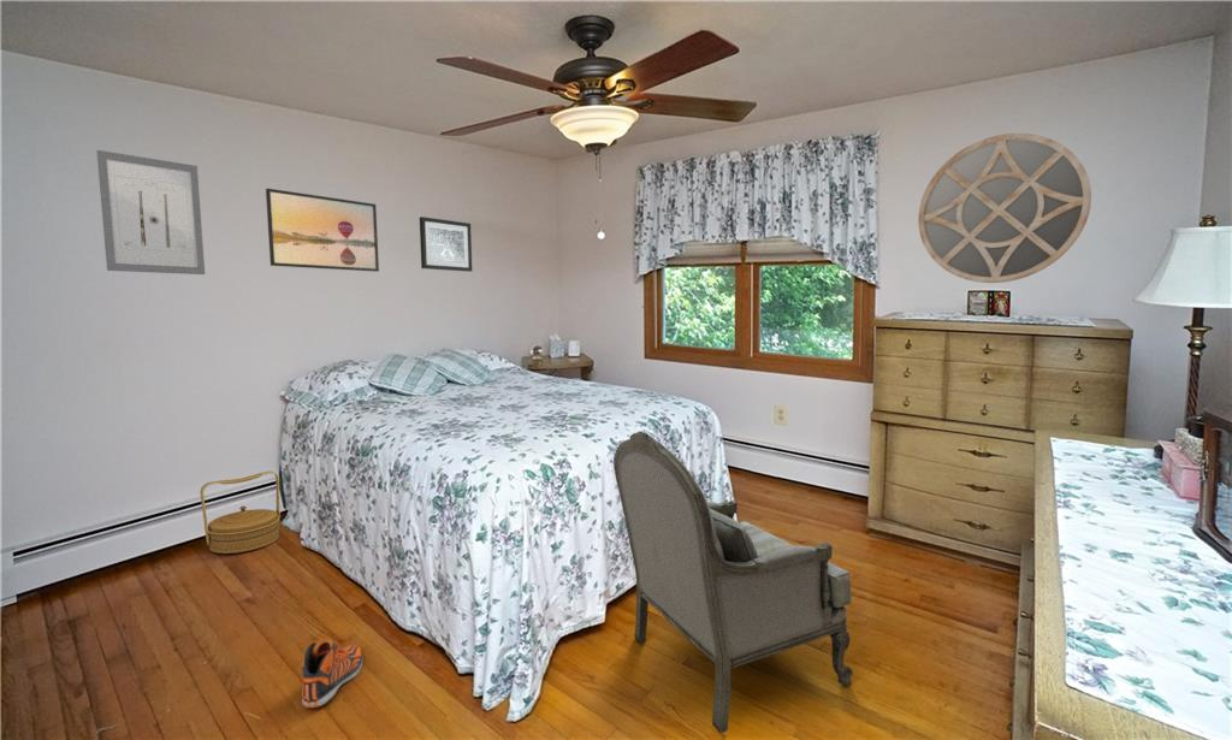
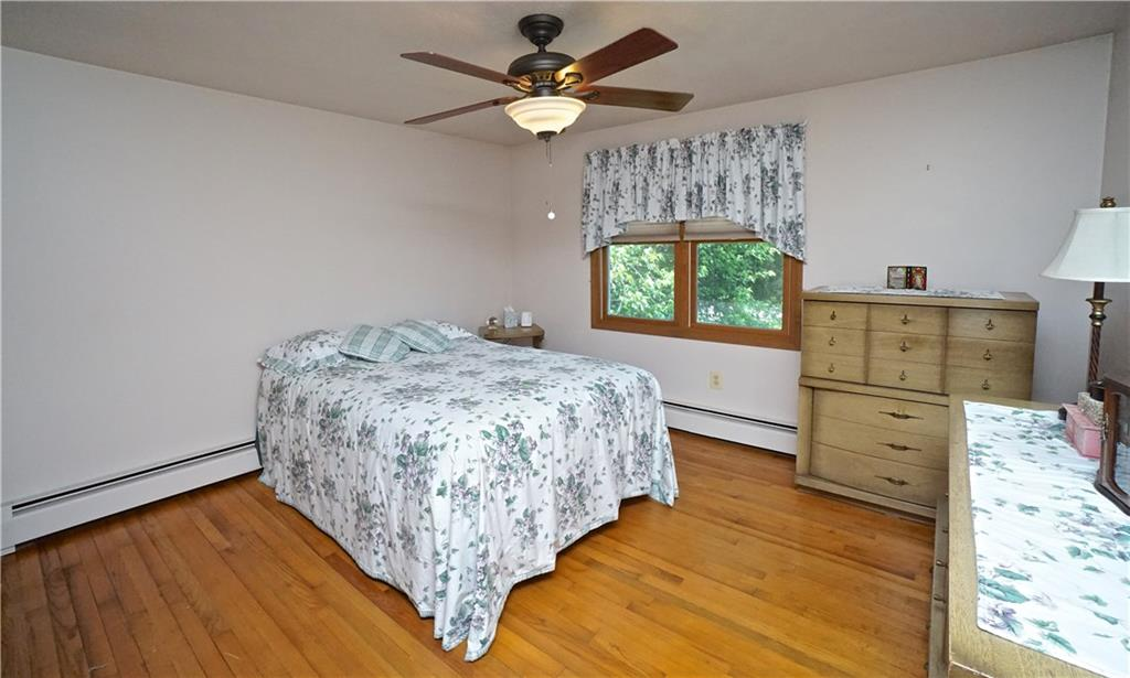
- wall art [419,215,473,273]
- wall art [95,149,206,276]
- armchair [612,430,854,735]
- home mirror [917,132,1092,284]
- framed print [265,188,380,273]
- basket [199,470,282,555]
- sneaker [301,638,363,709]
